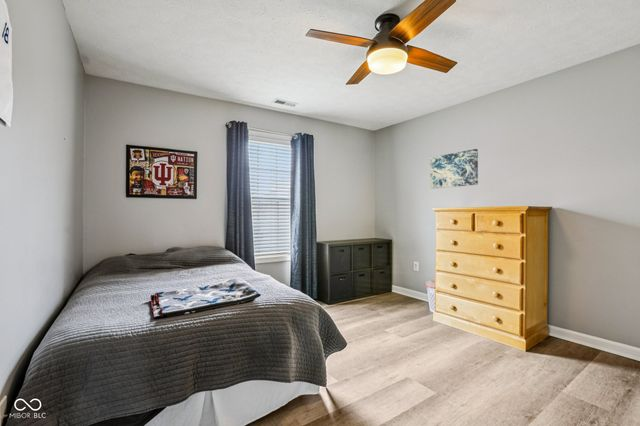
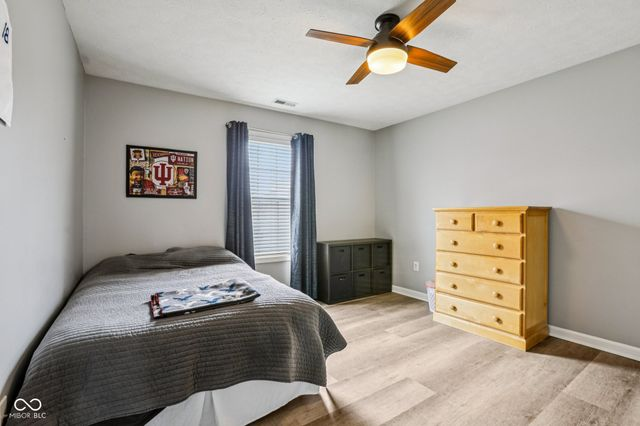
- wall art [429,148,479,190]
